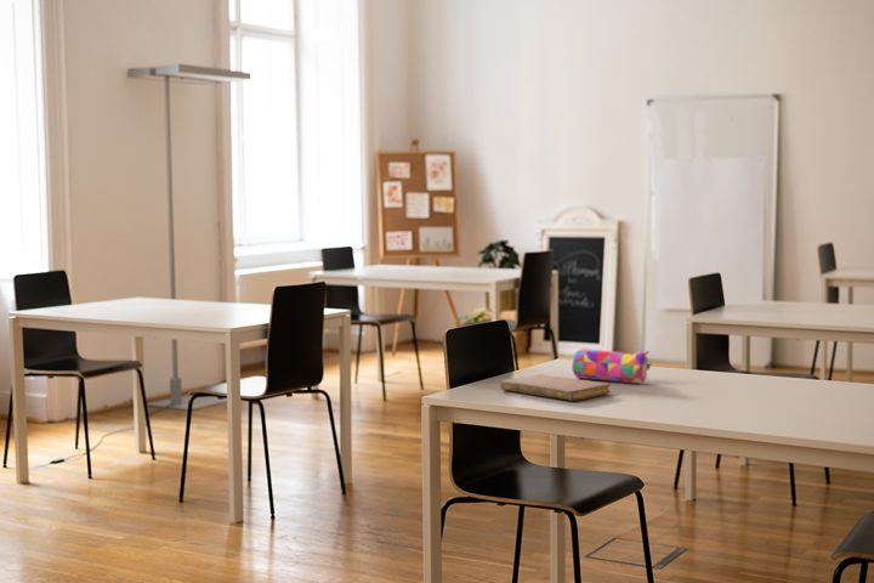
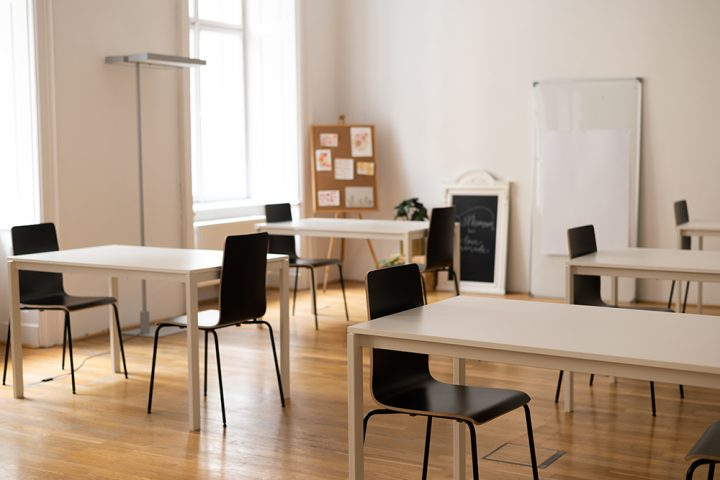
- pencil case [571,347,652,384]
- notebook [499,374,612,402]
